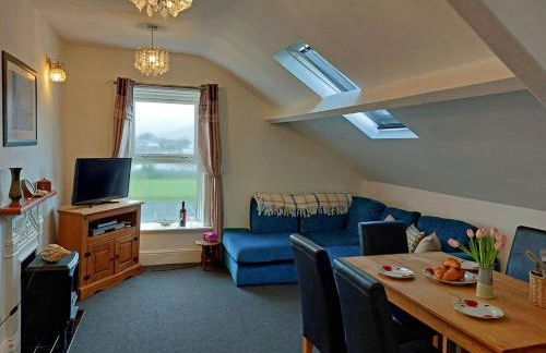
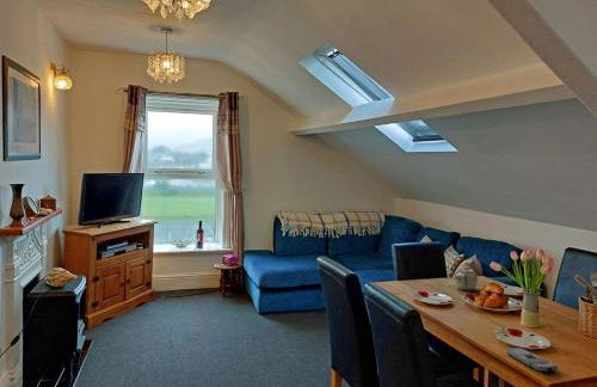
+ remote control [505,346,559,373]
+ teapot [453,265,479,291]
